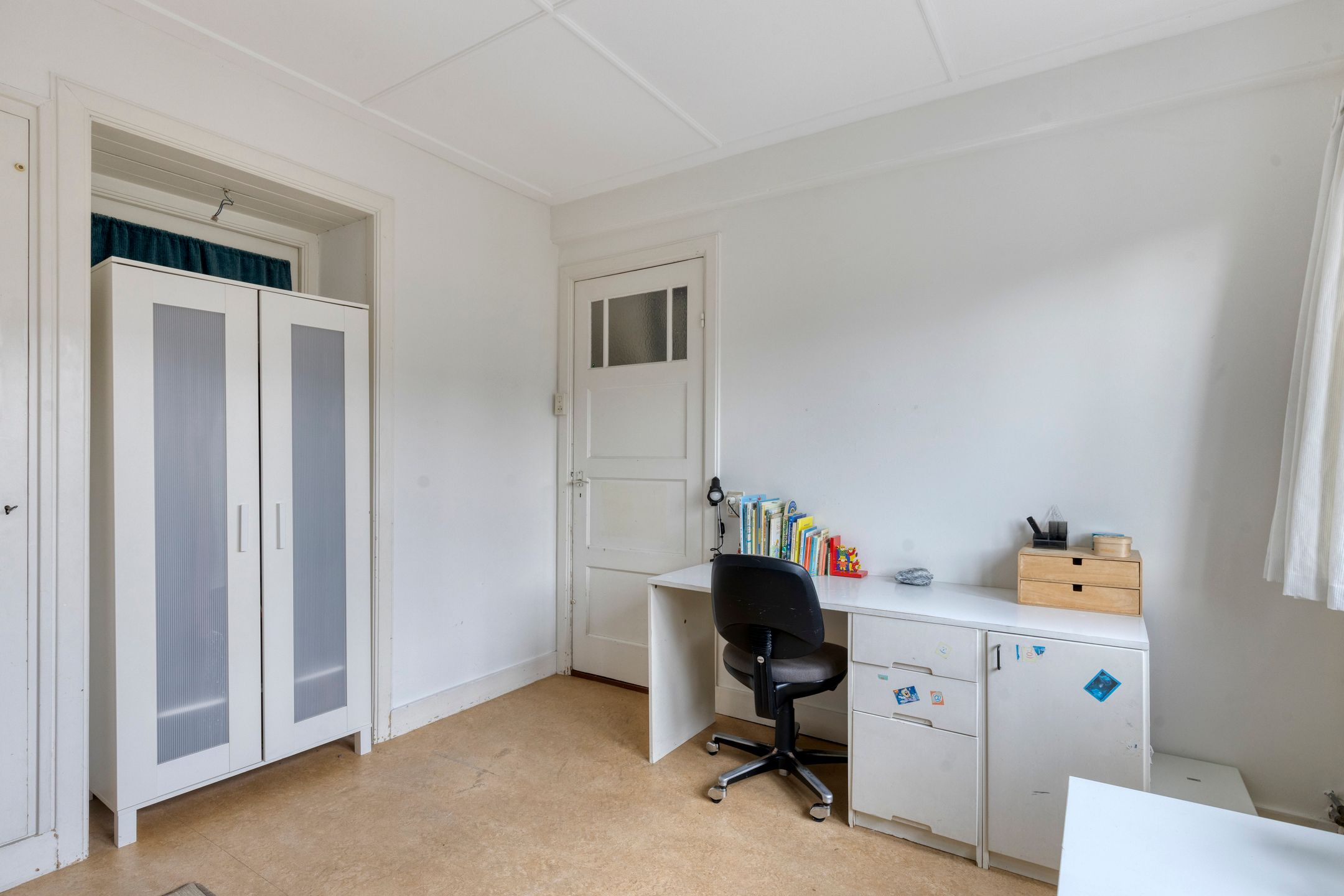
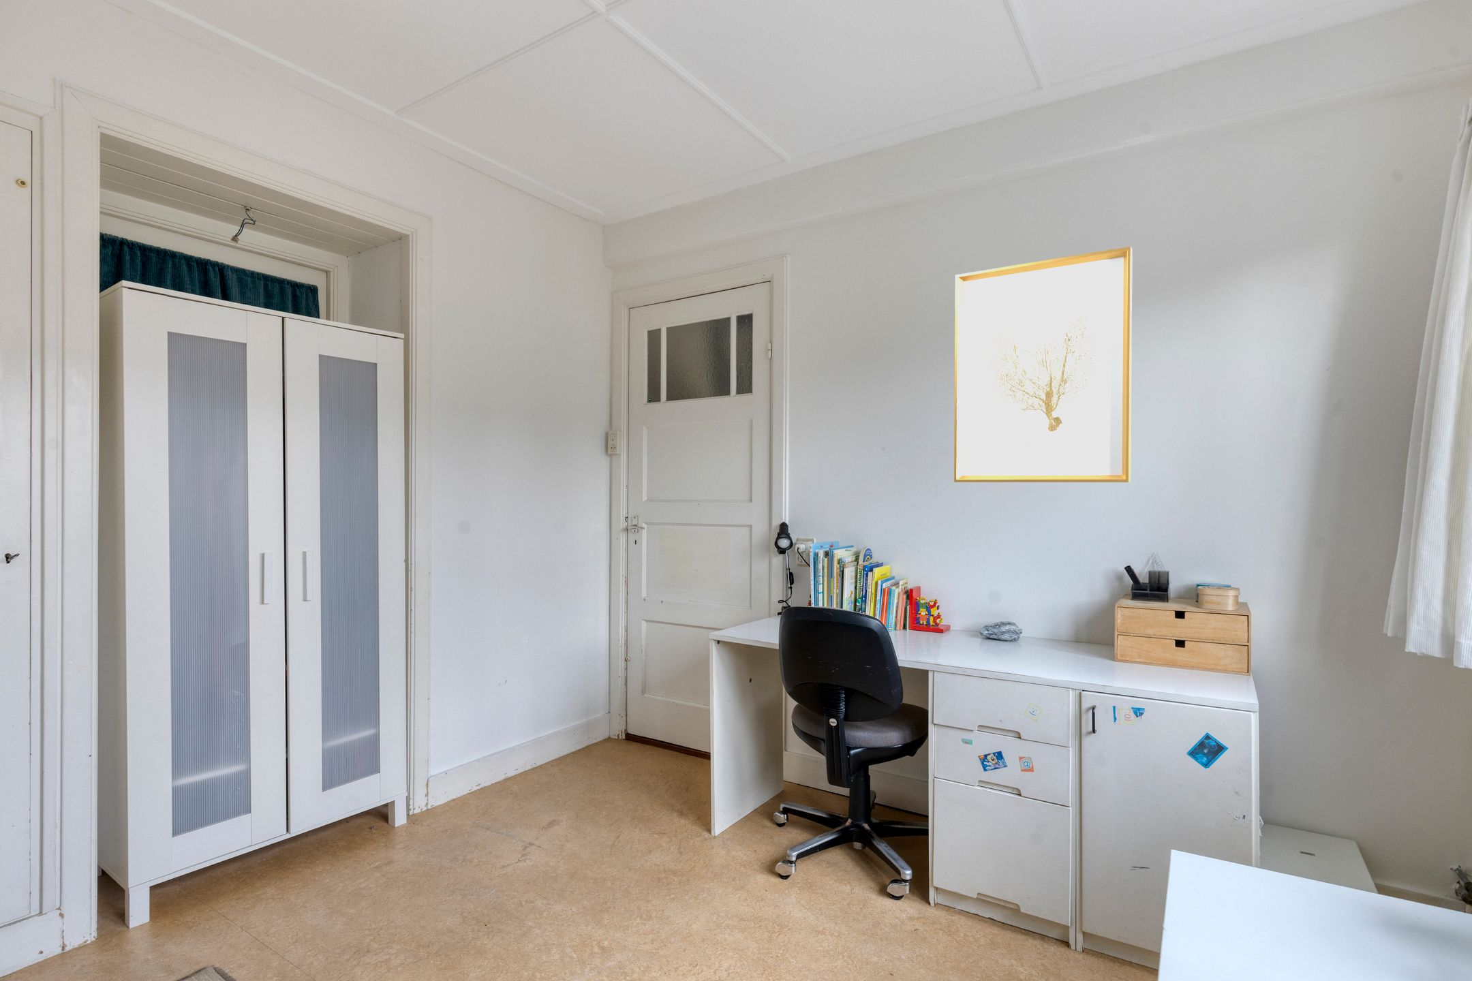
+ wall art [953,246,1134,483]
